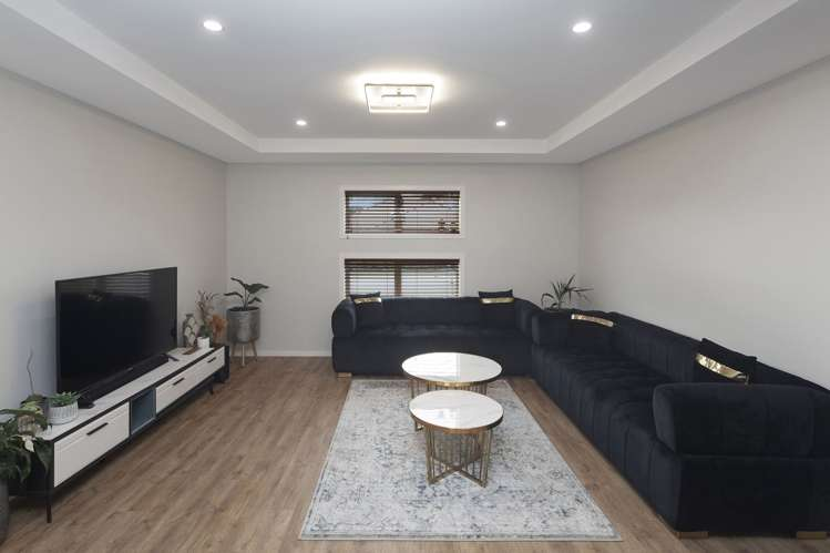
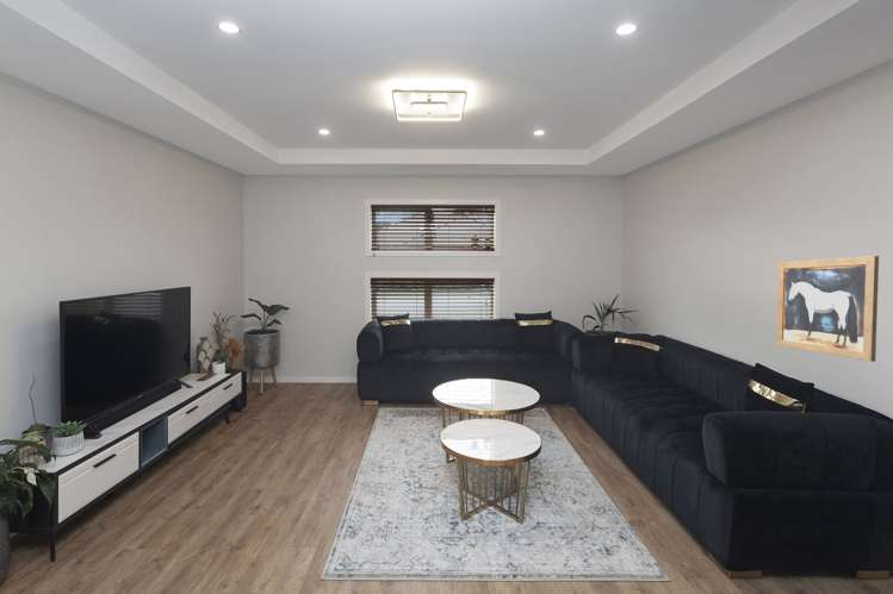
+ wall art [775,255,880,363]
